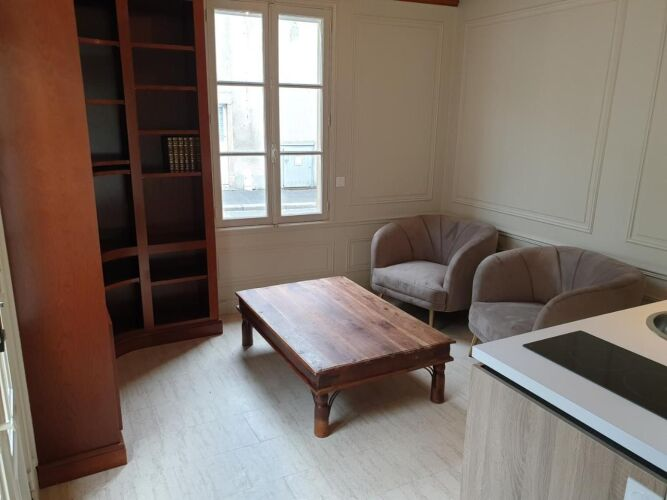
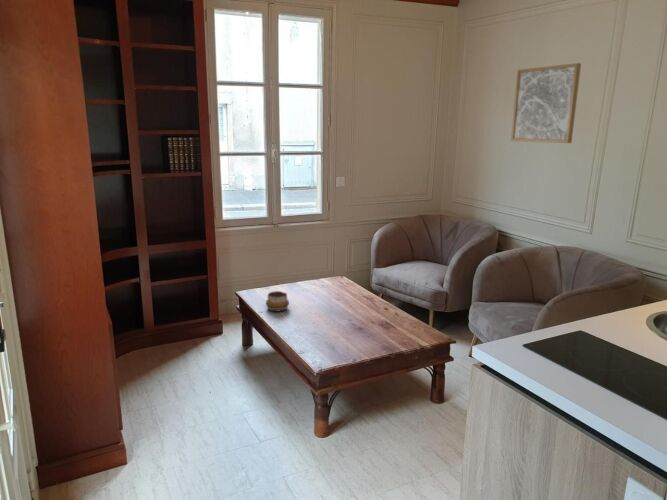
+ decorative bowl [265,290,290,313]
+ wall art [510,62,582,144]
